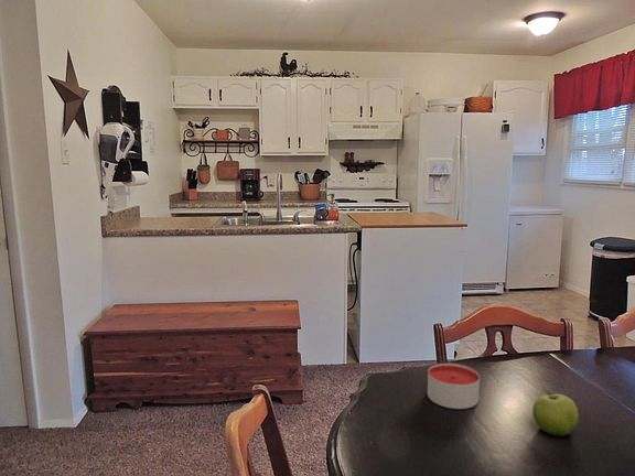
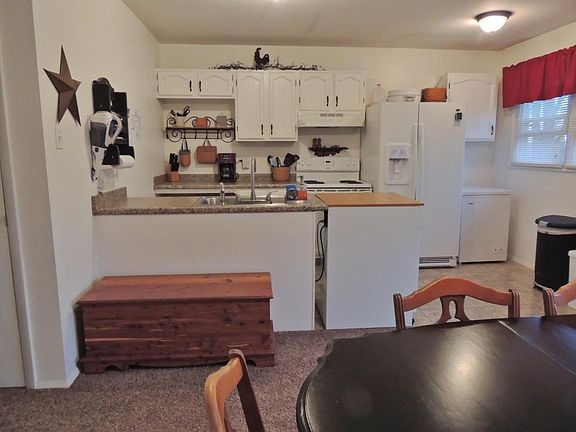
- candle [427,363,481,410]
- fruit [531,391,580,437]
